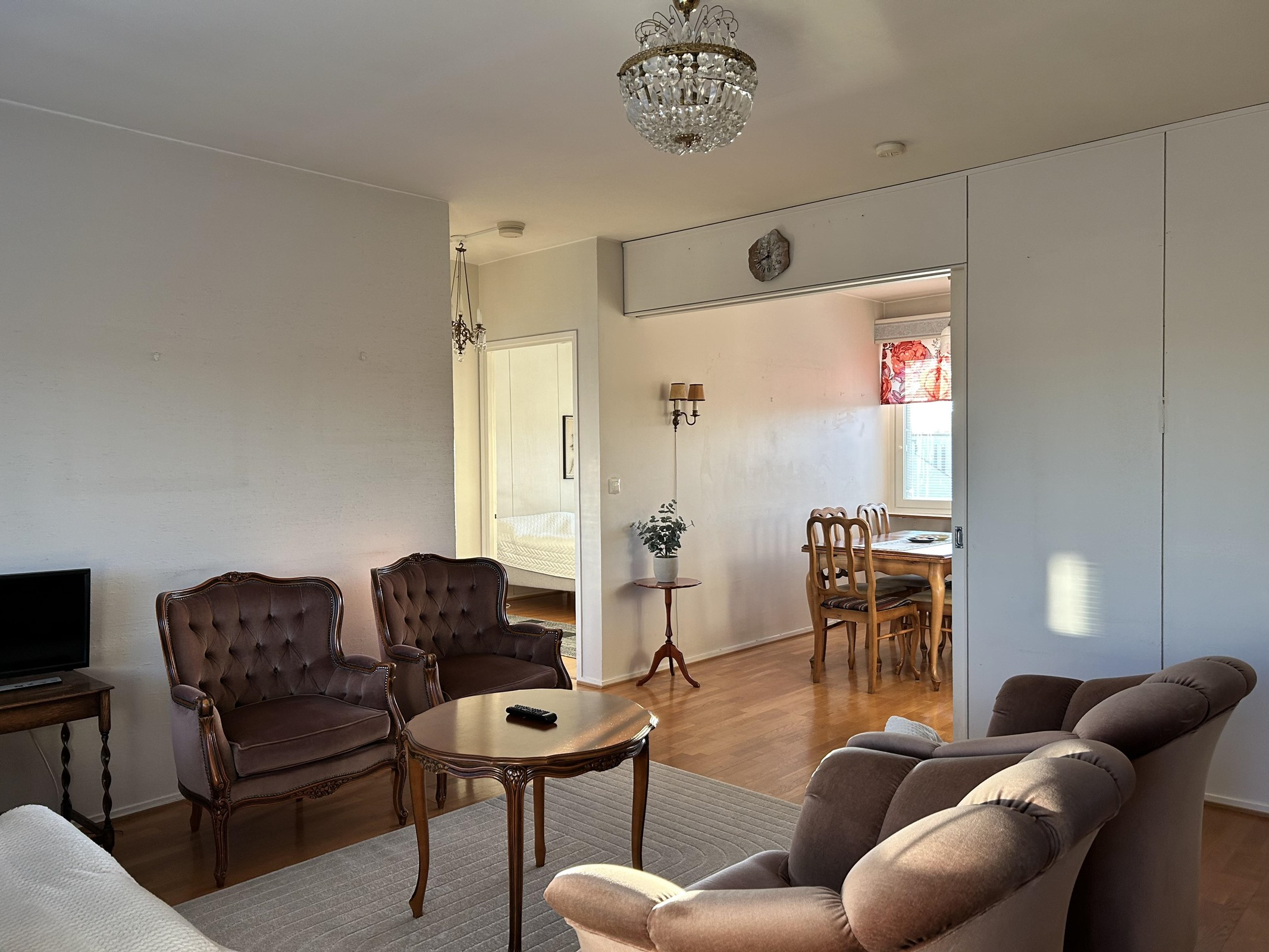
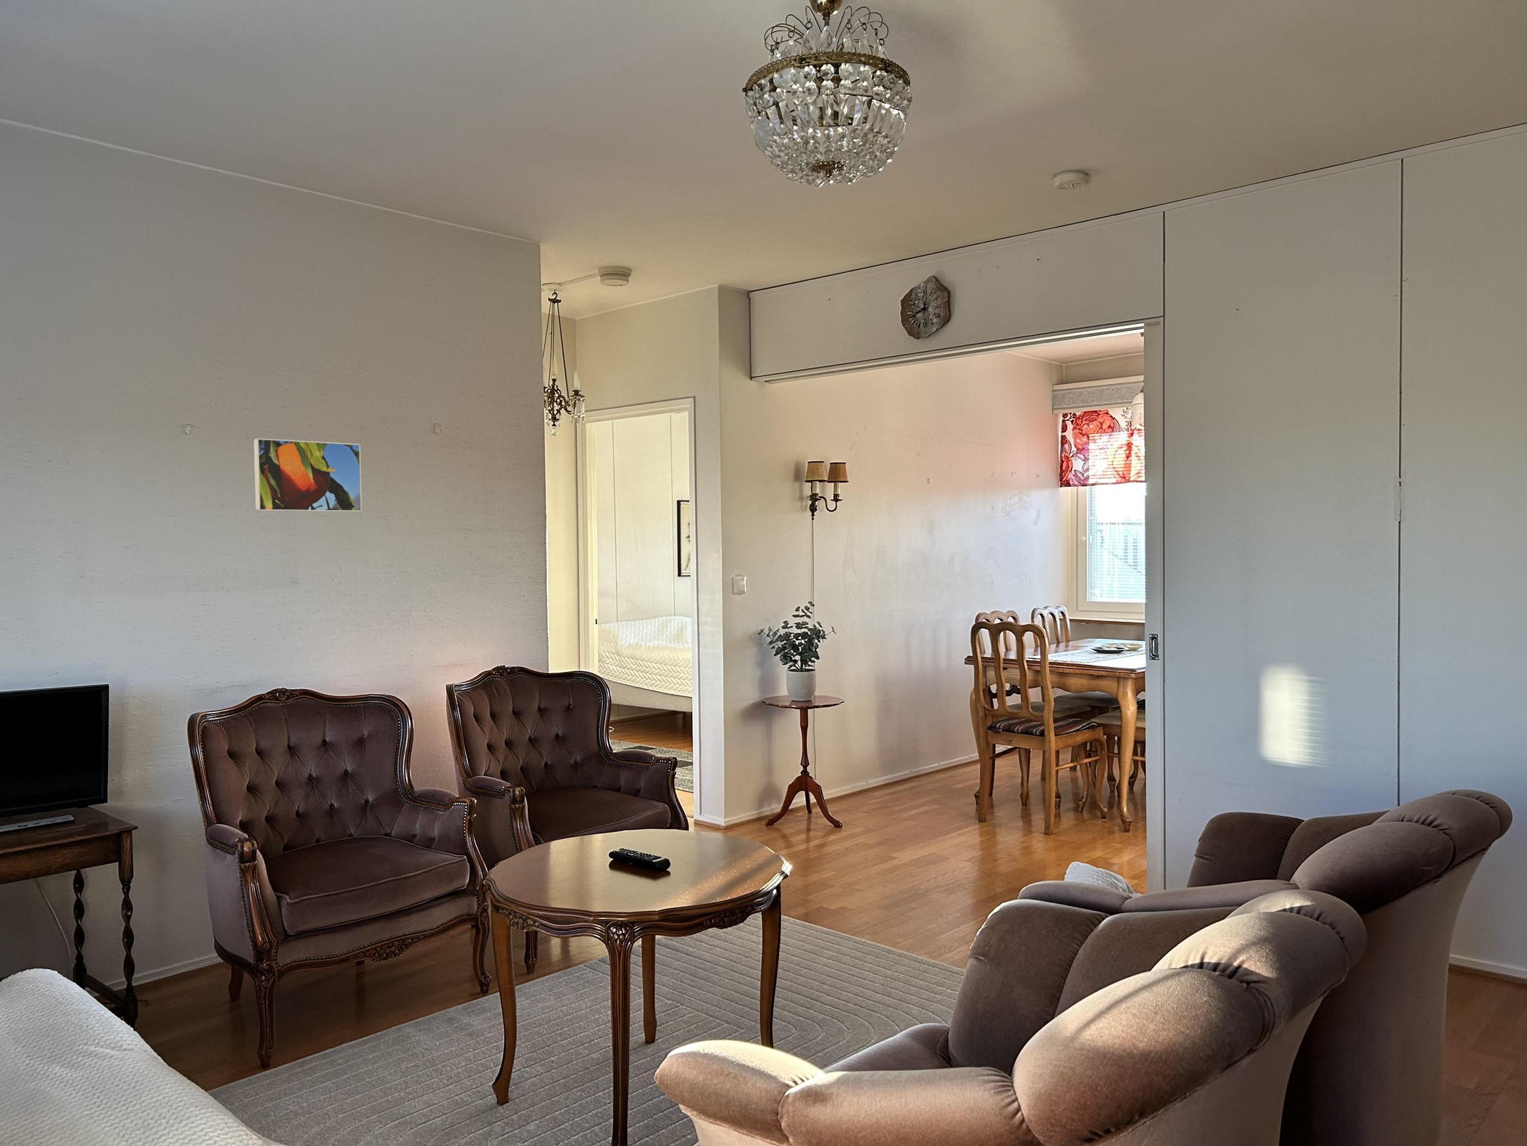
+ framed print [254,438,362,512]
